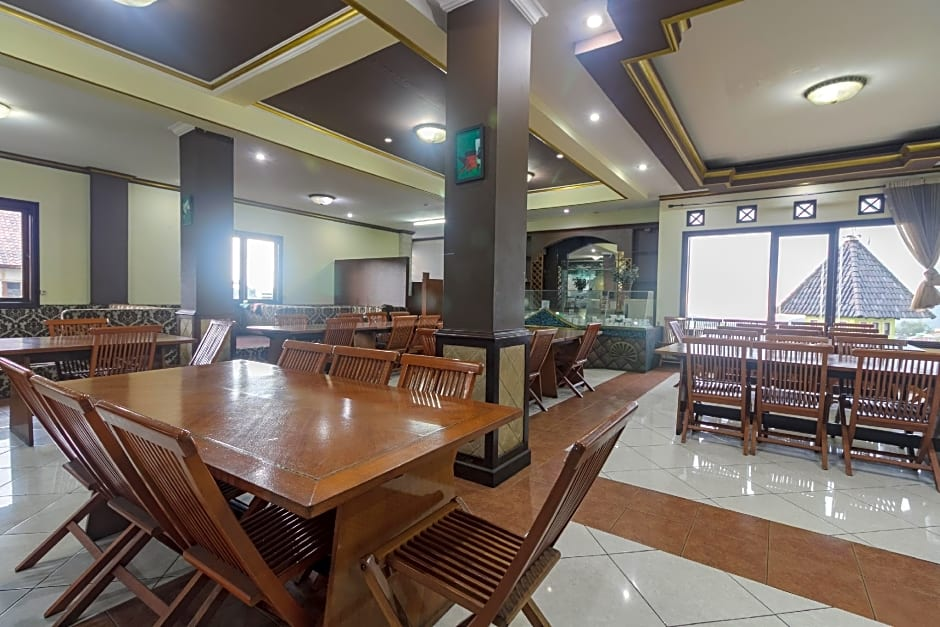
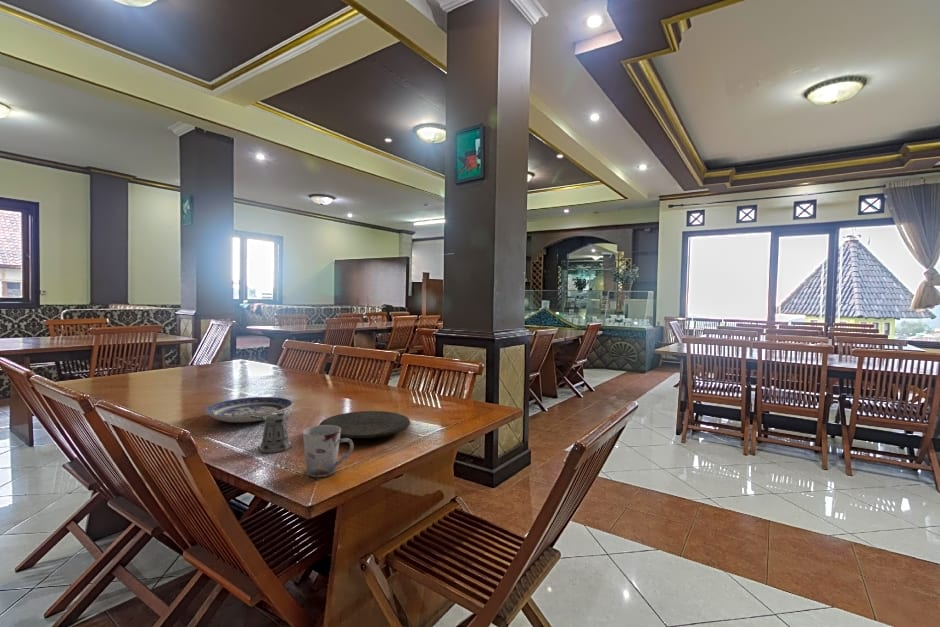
+ cup [302,425,354,478]
+ pepper shaker [250,412,293,454]
+ plate [318,410,411,439]
+ plate [204,396,293,423]
